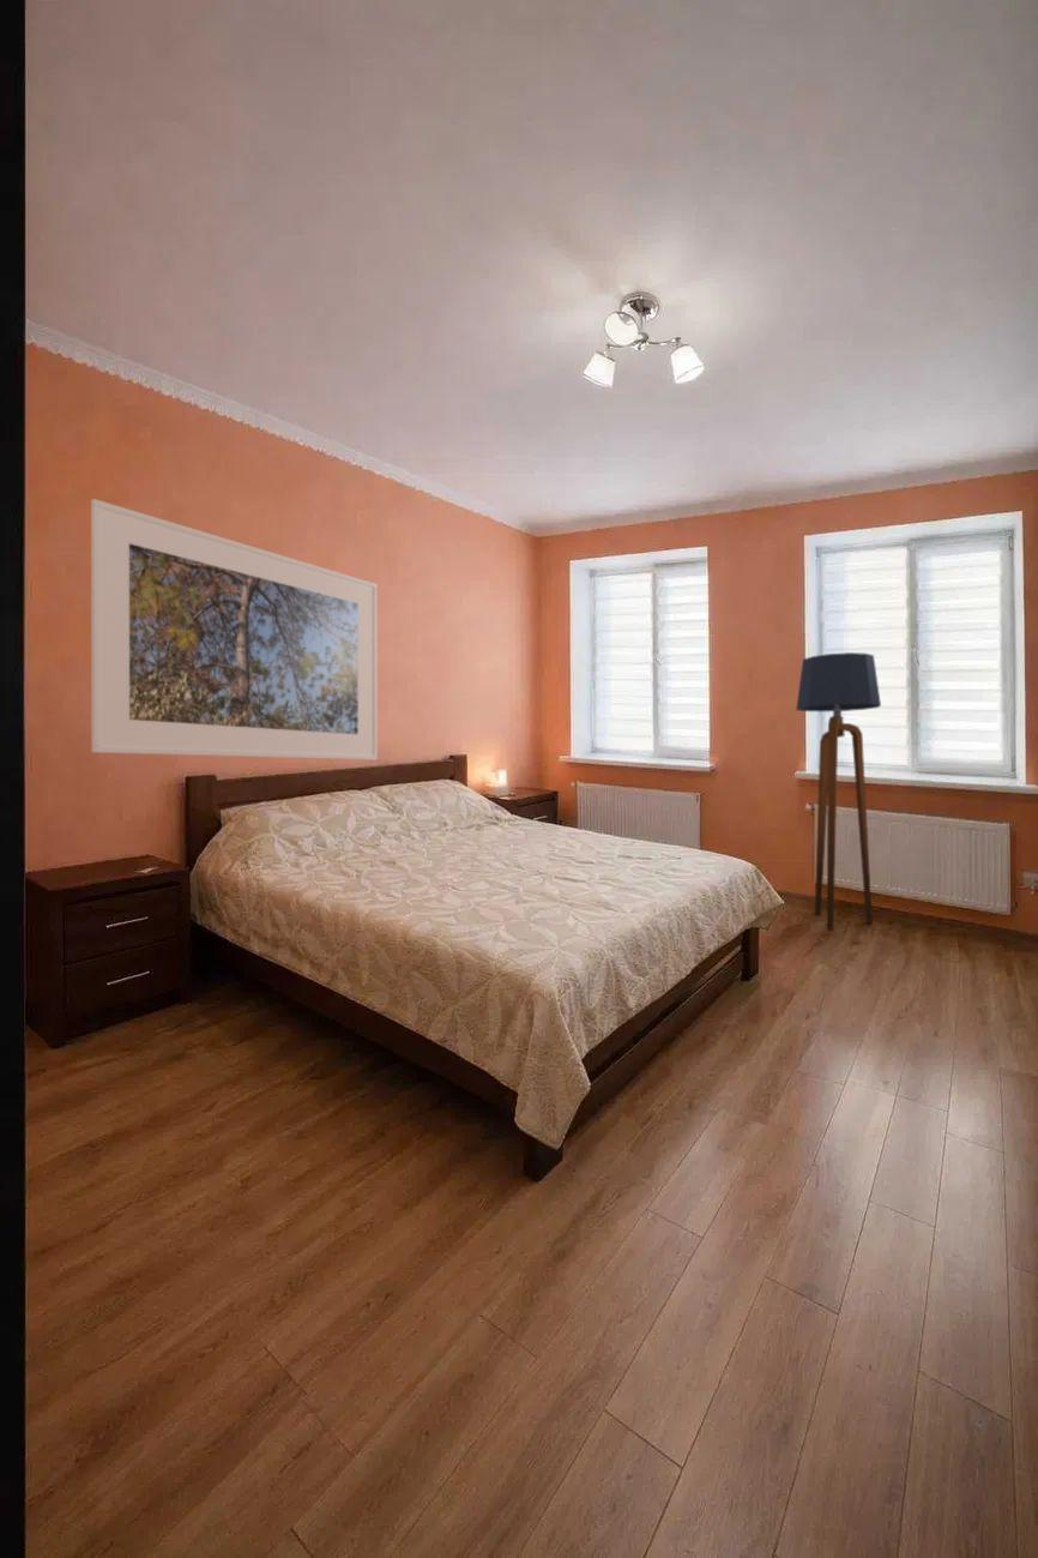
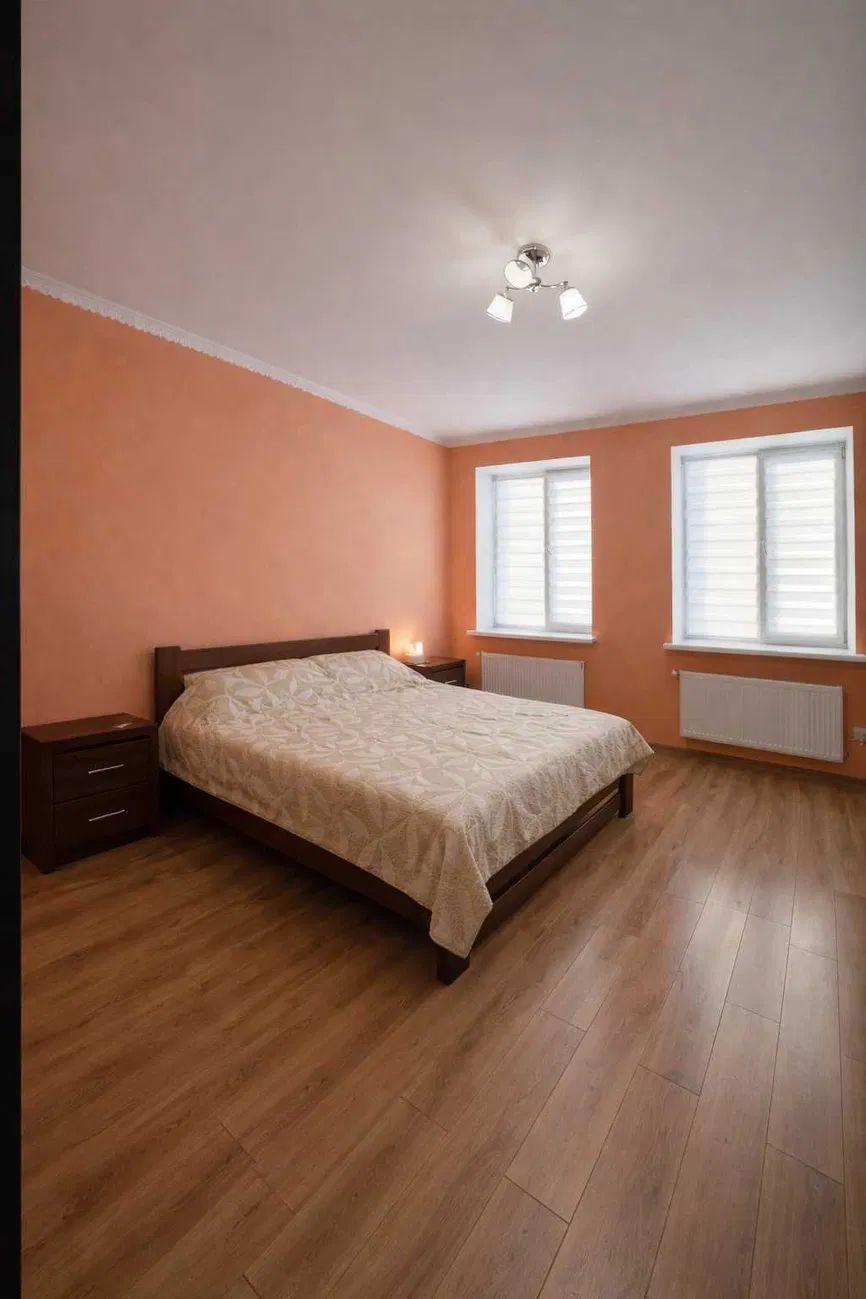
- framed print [90,498,379,762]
- floor lamp [795,651,882,933]
